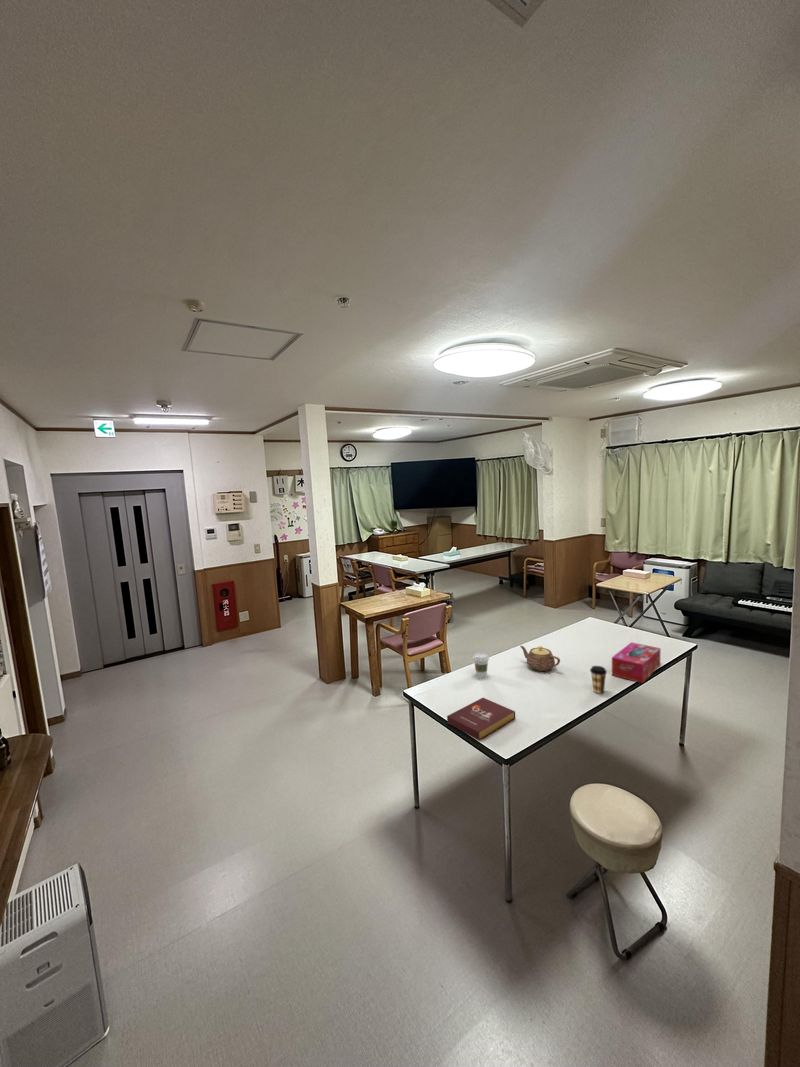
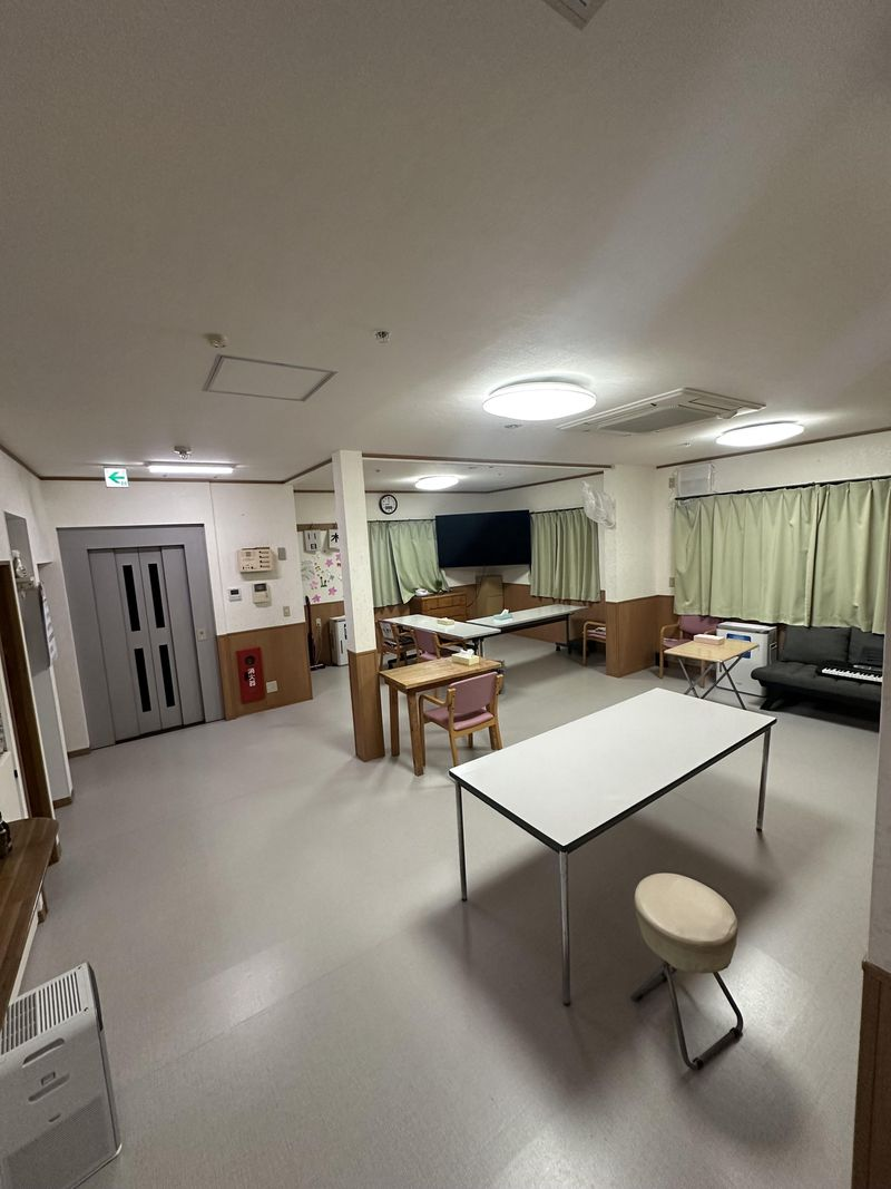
- tissue box [611,641,661,684]
- coffee cup [472,652,490,679]
- coffee cup [589,665,608,695]
- teapot [519,645,561,672]
- book [446,697,516,741]
